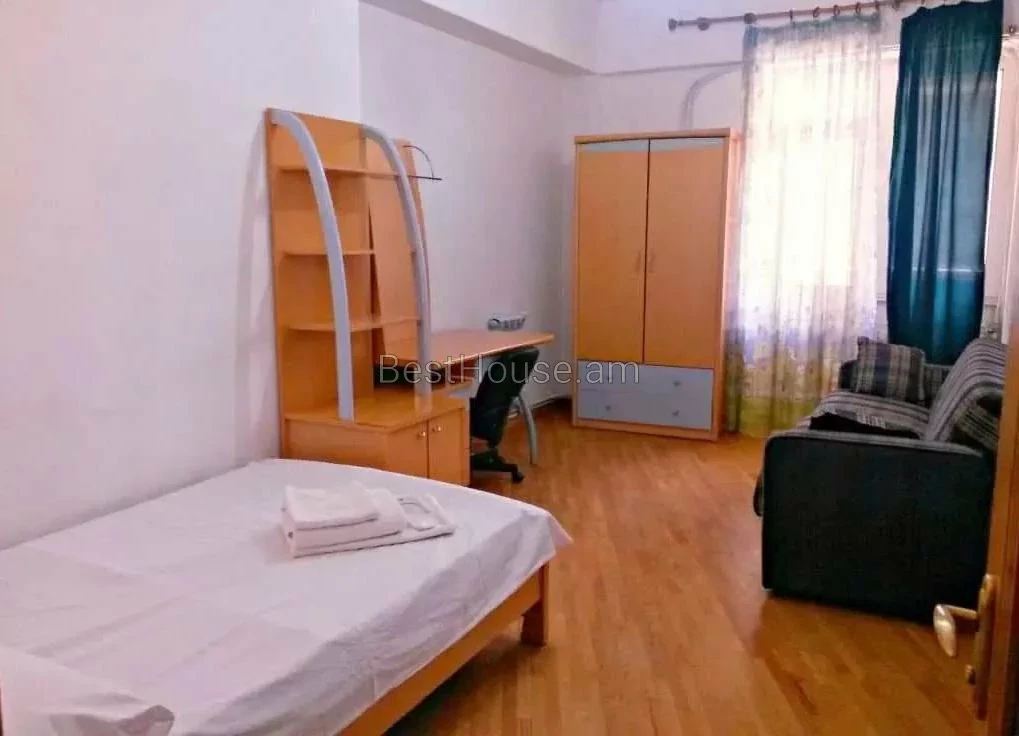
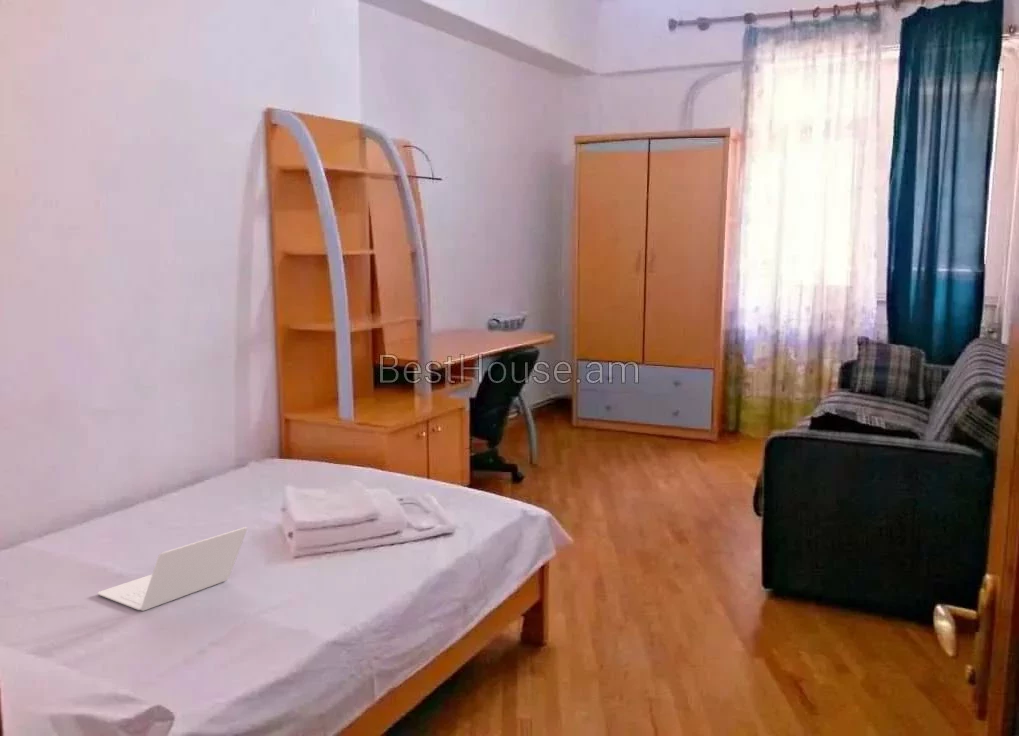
+ laptop [97,526,248,612]
